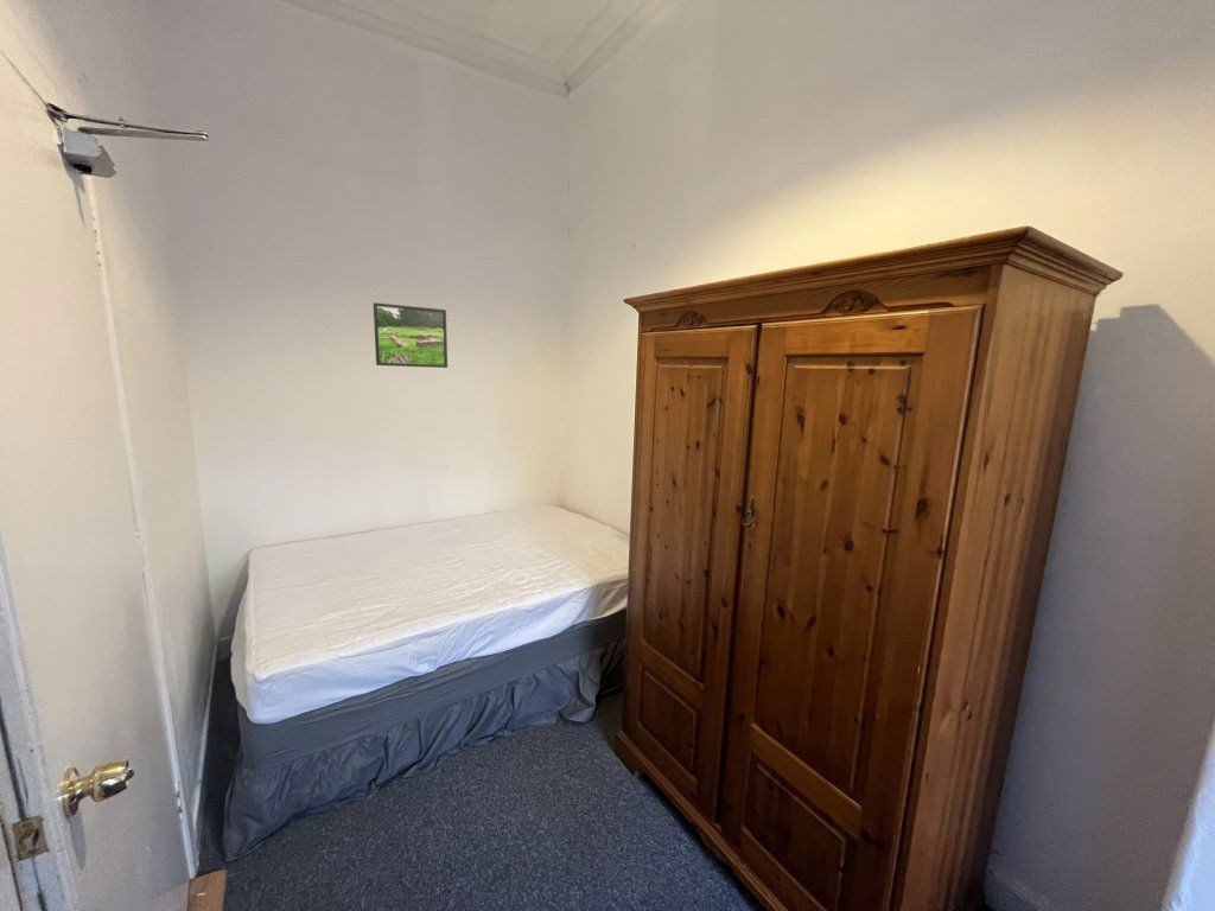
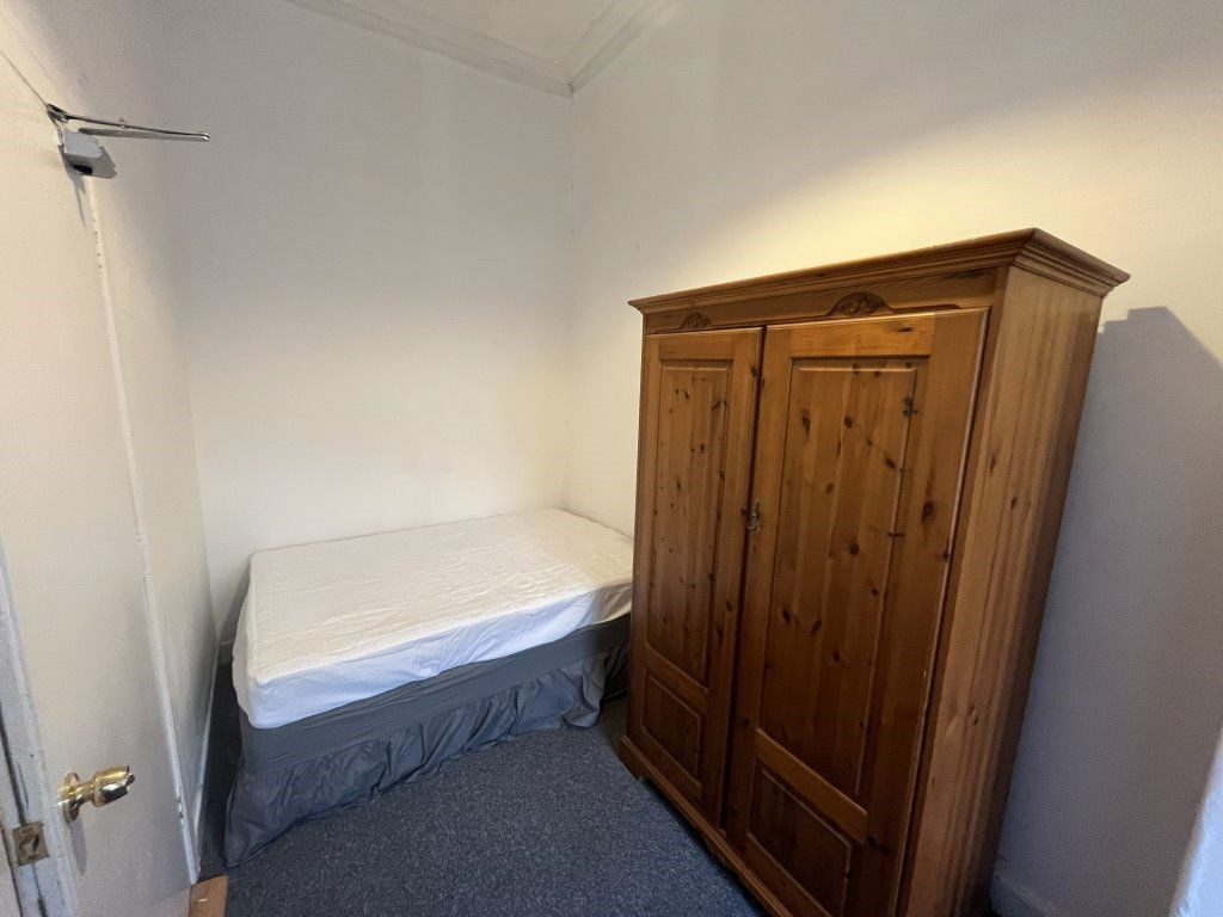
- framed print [373,301,449,369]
